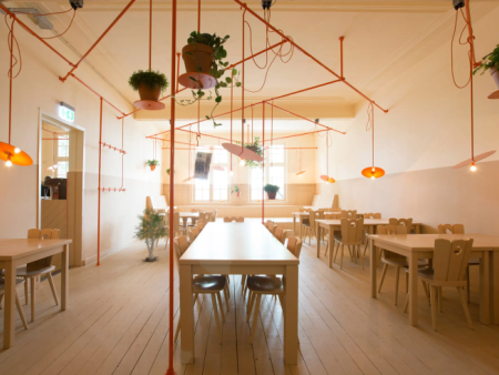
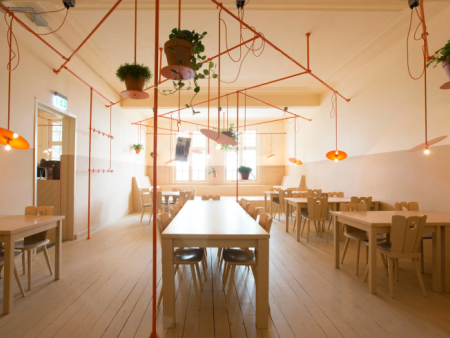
- potted tree [131,206,170,262]
